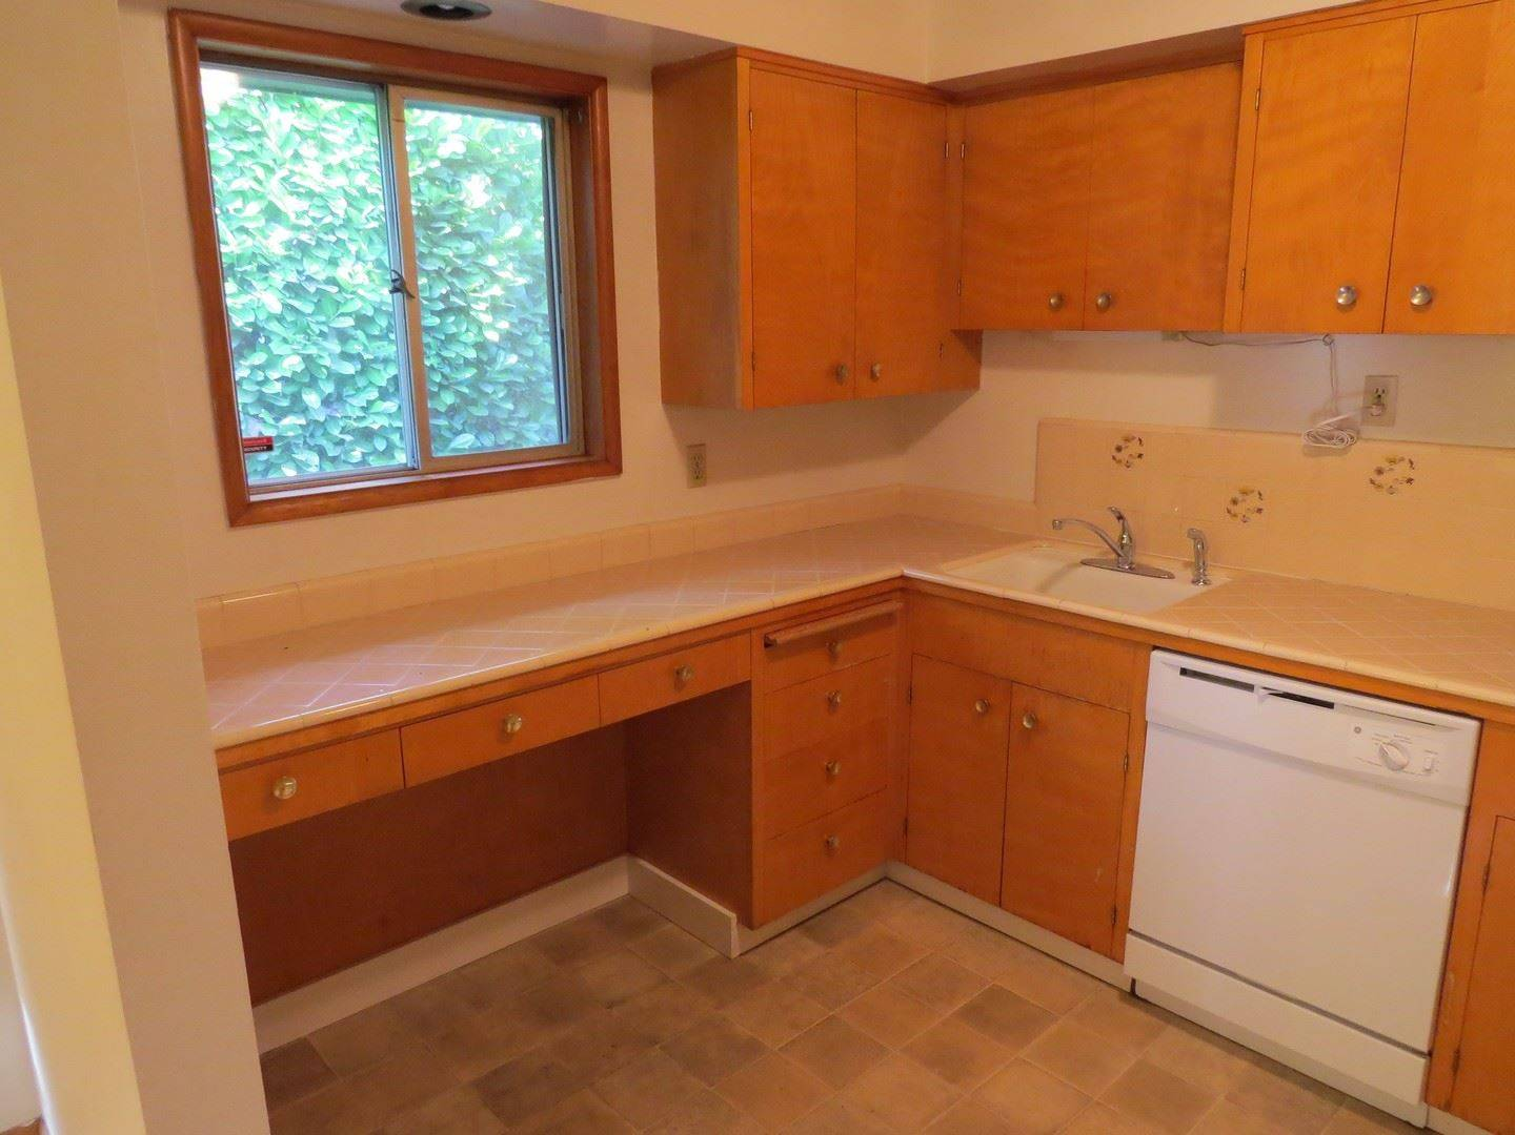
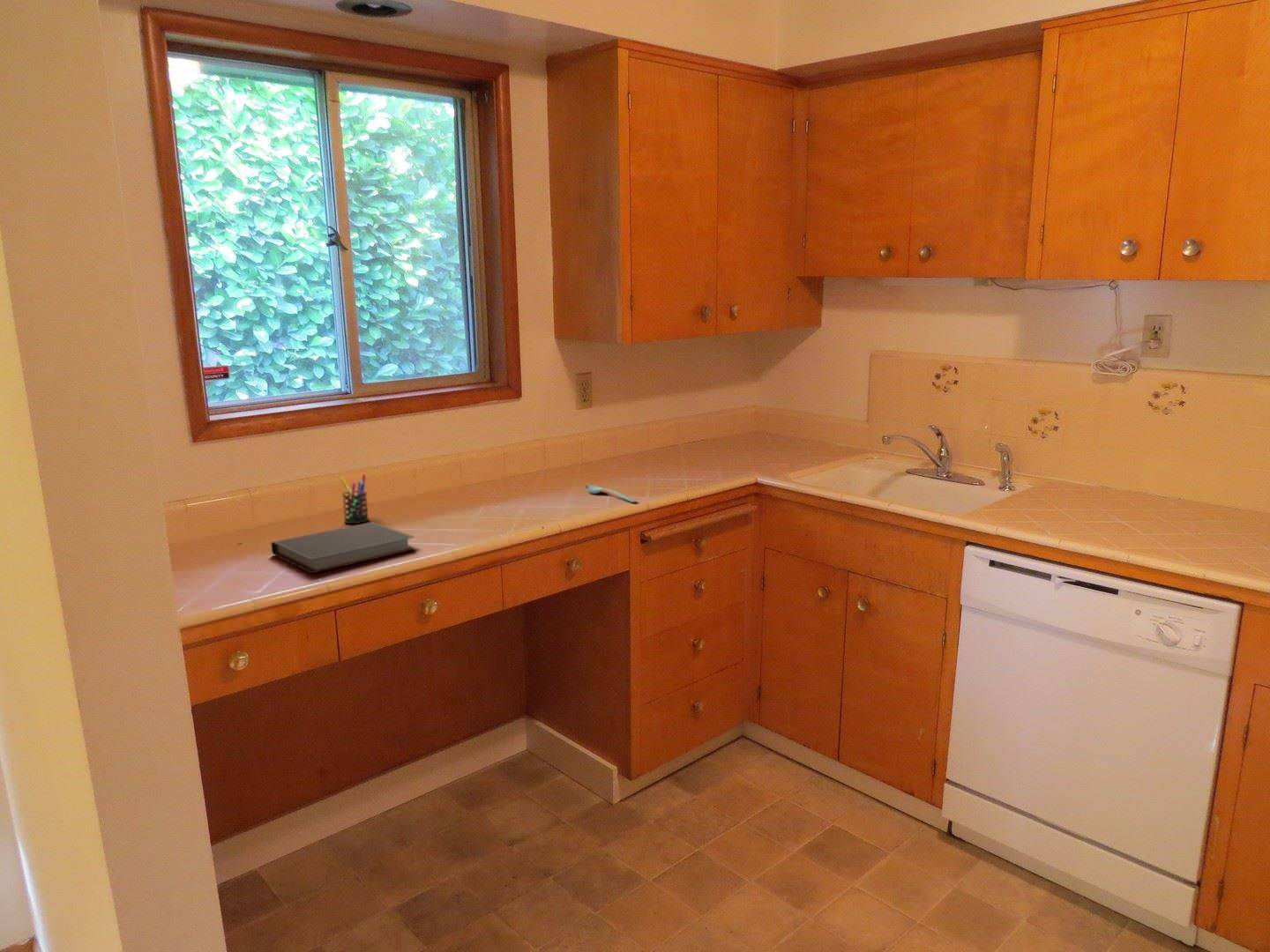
+ soupspoon [584,484,637,503]
+ pen holder [339,472,370,524]
+ notebook [270,521,415,574]
